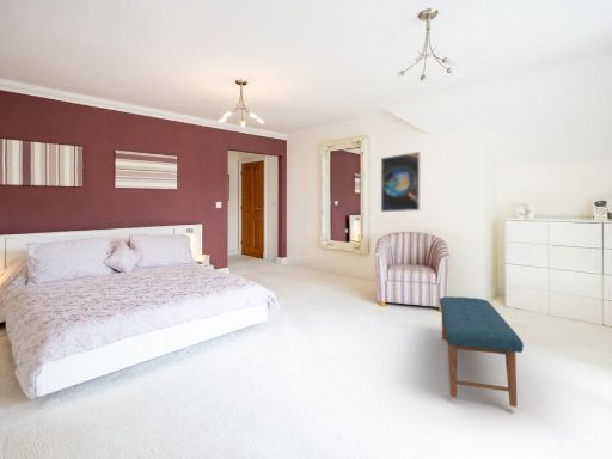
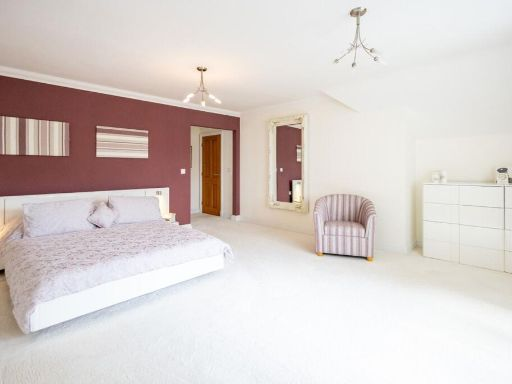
- bench [439,295,525,408]
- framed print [380,151,422,213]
